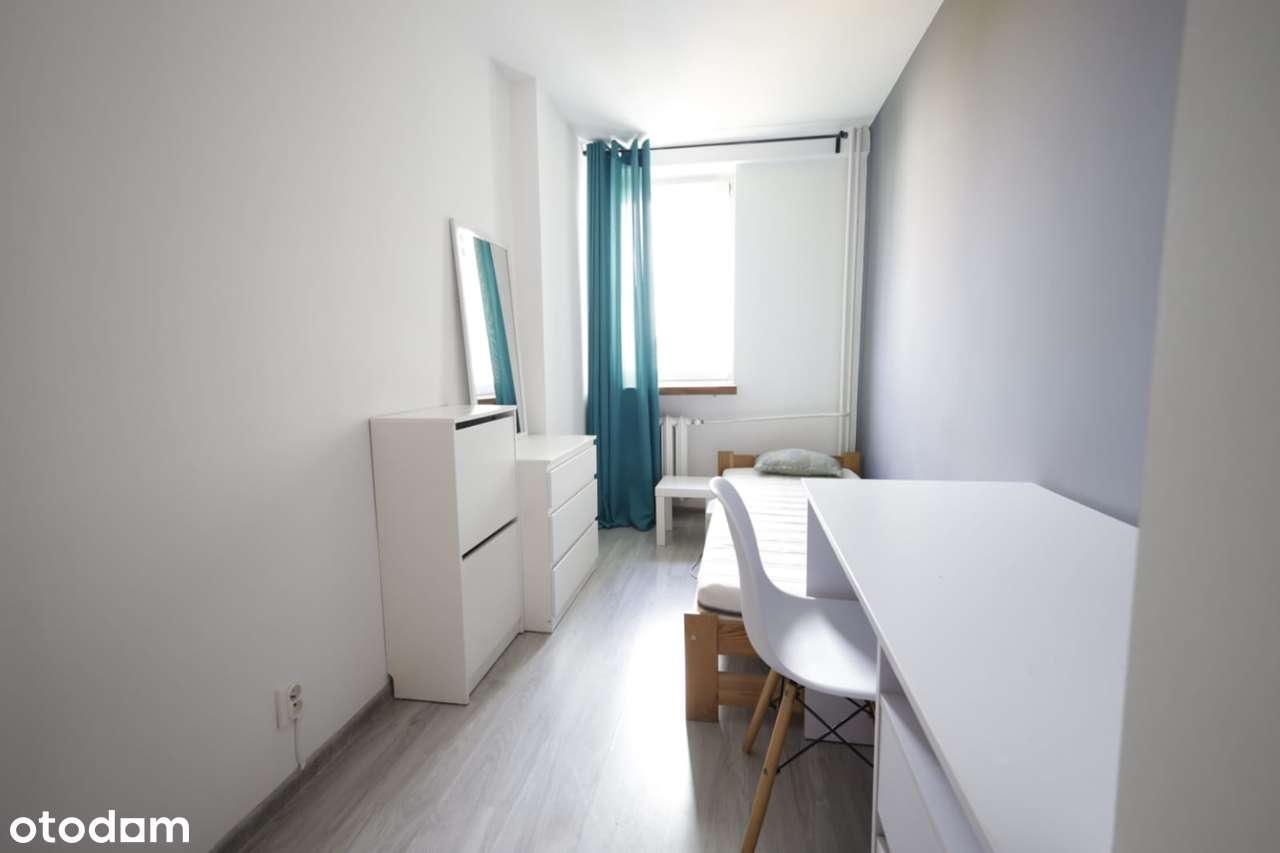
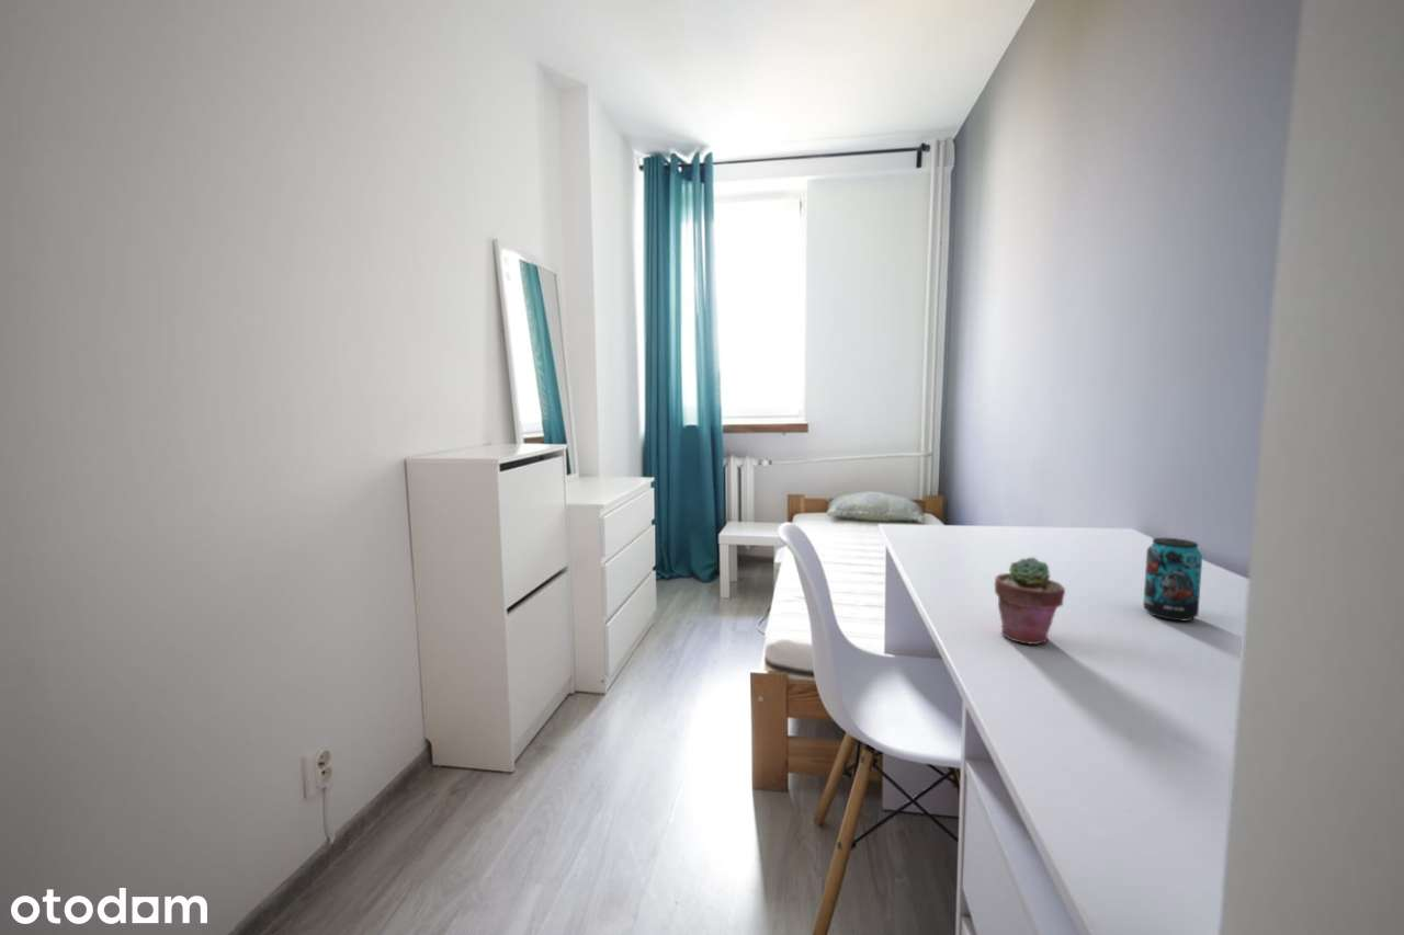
+ potted succulent [994,556,1066,646]
+ beverage can [1142,537,1203,622]
